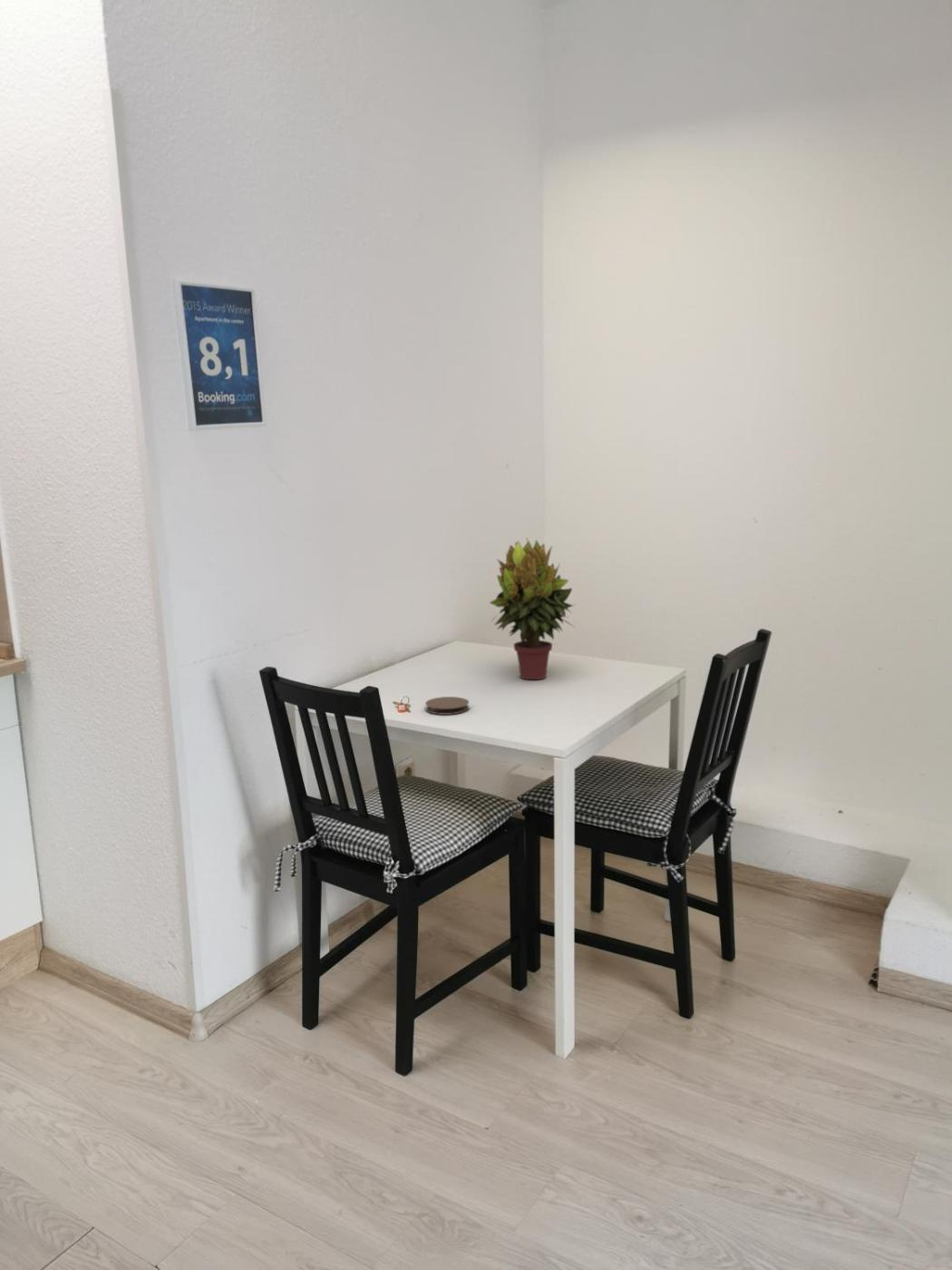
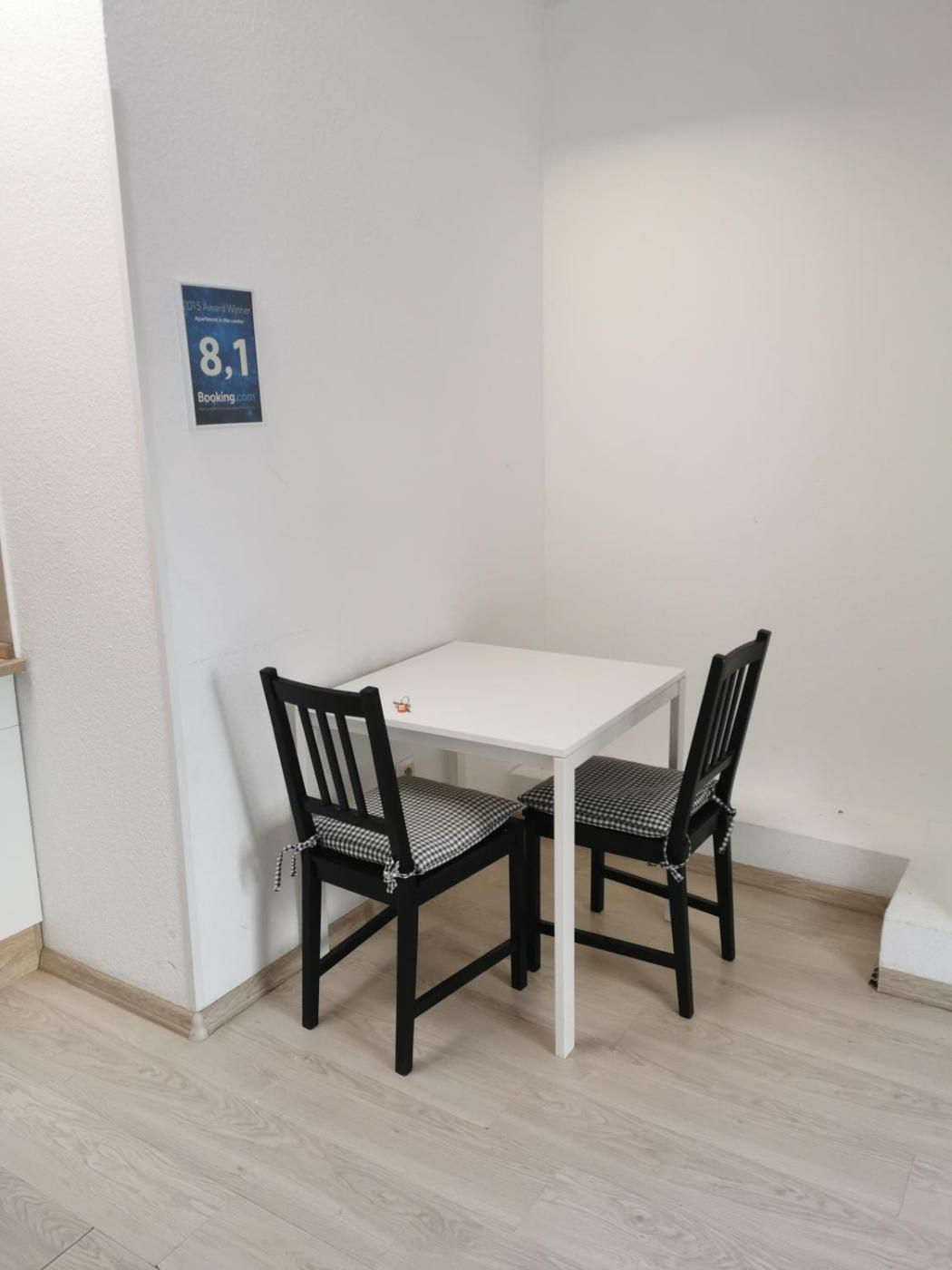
- potted plant [489,538,577,680]
- coaster [424,696,470,716]
